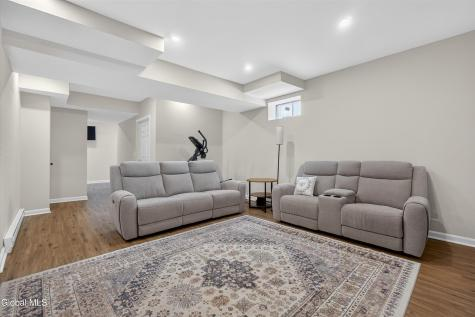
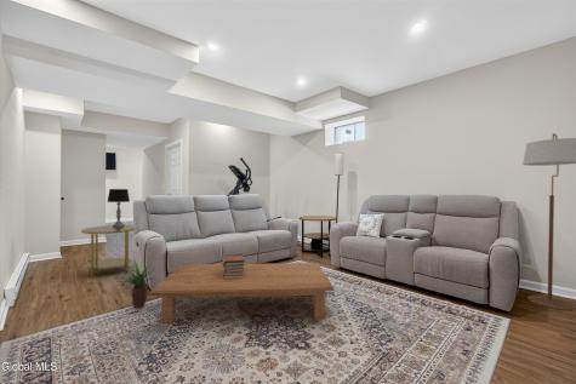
+ floor lamp [521,132,576,311]
+ book stack [222,253,246,279]
+ side table [80,224,136,280]
+ potted plant [113,258,155,309]
+ coffee table [149,262,336,325]
+ table lamp [107,188,131,227]
